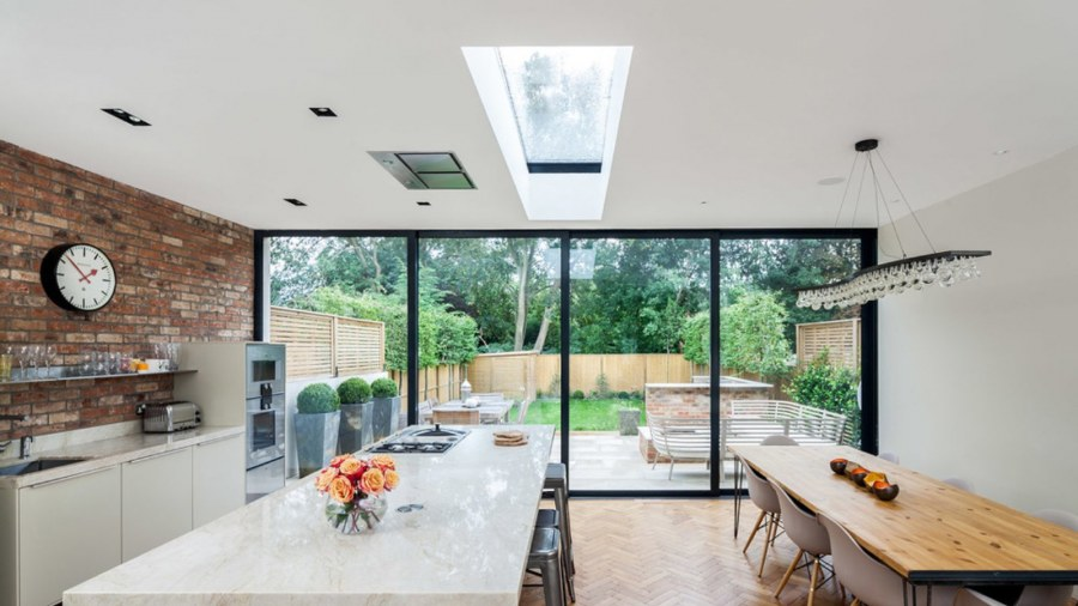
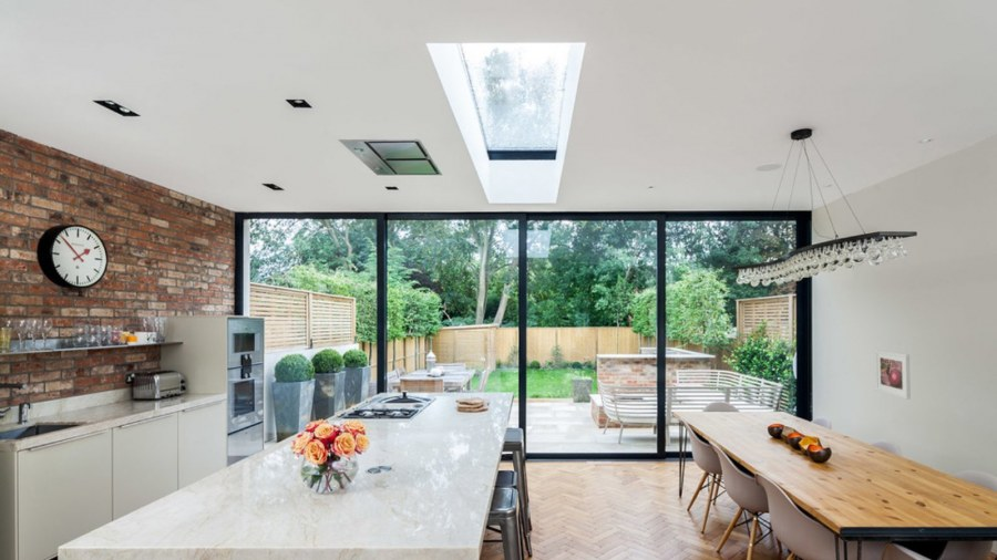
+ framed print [874,349,912,401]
